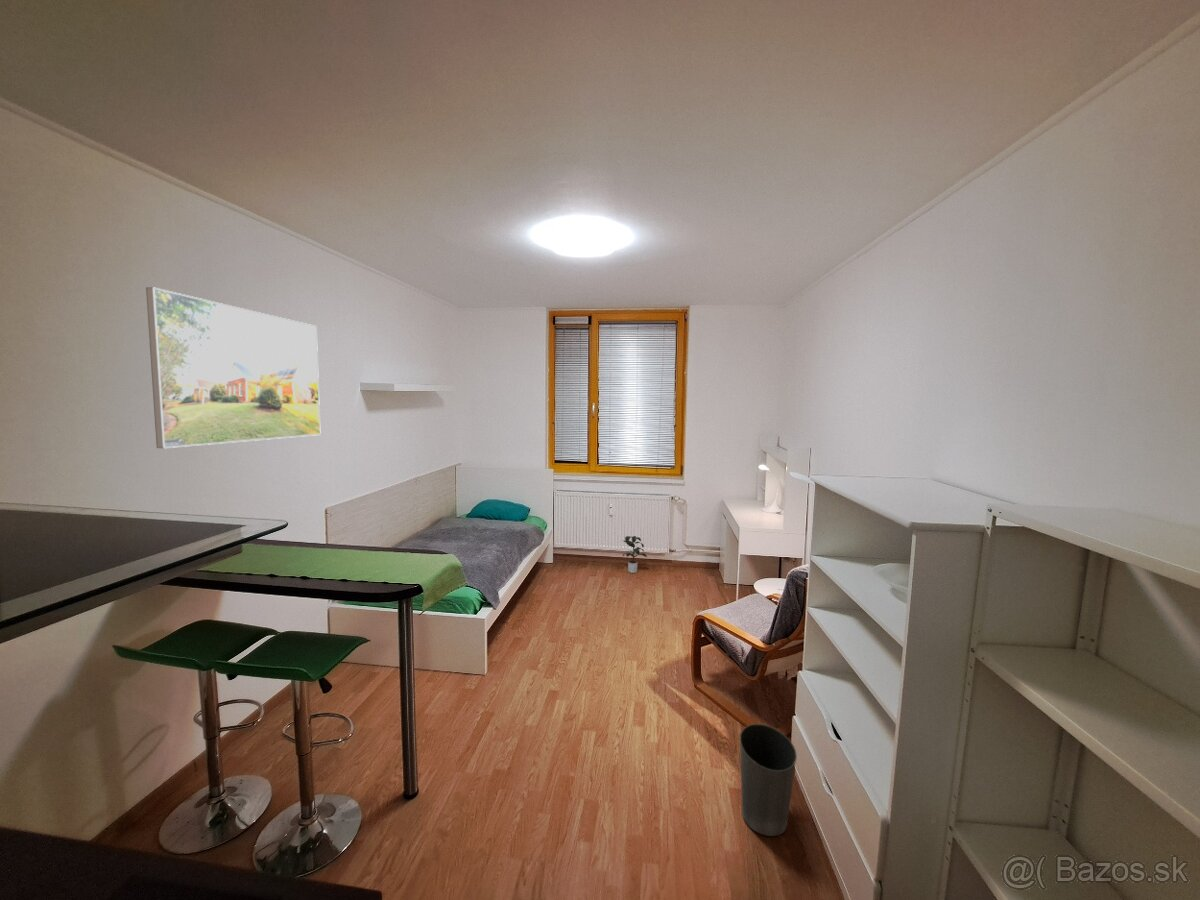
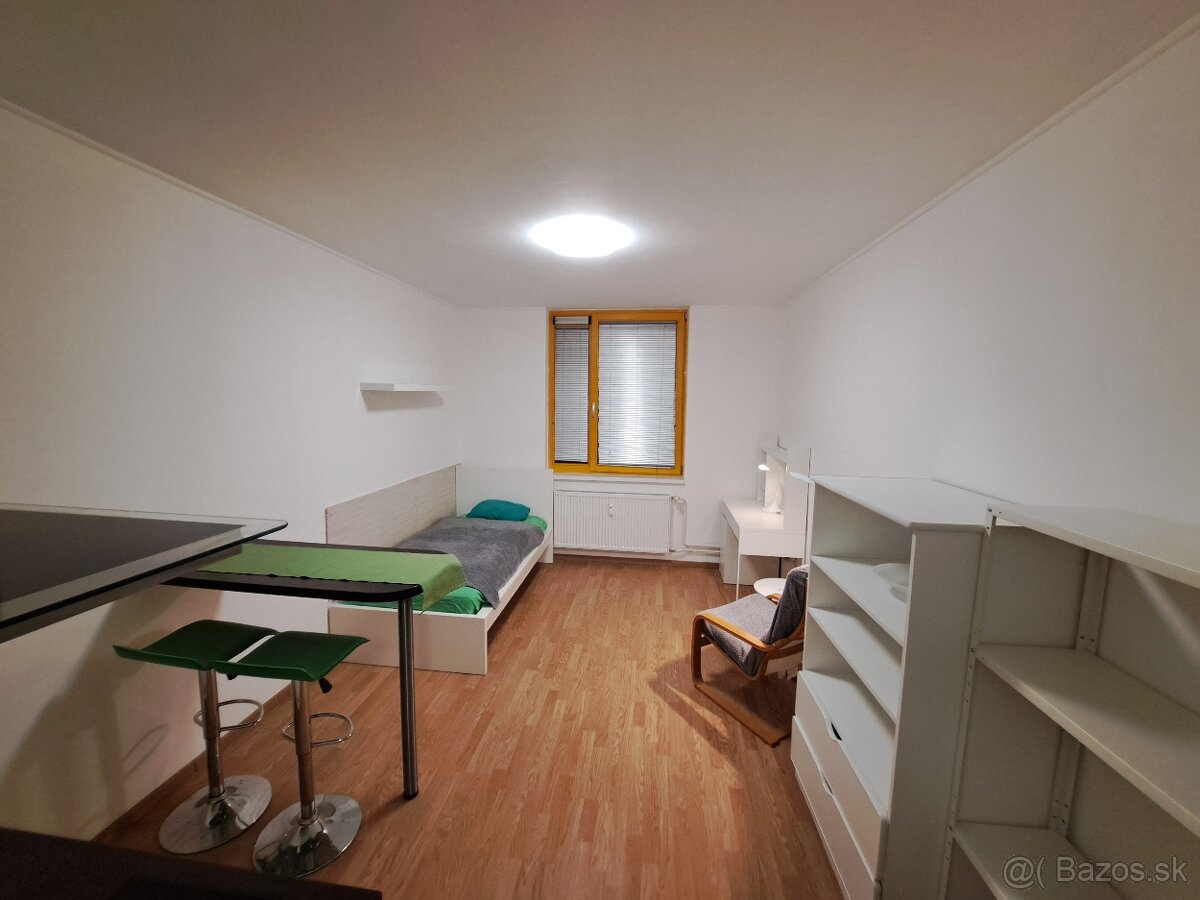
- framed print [145,286,322,449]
- potted plant [622,535,648,574]
- waste basket [739,723,798,837]
